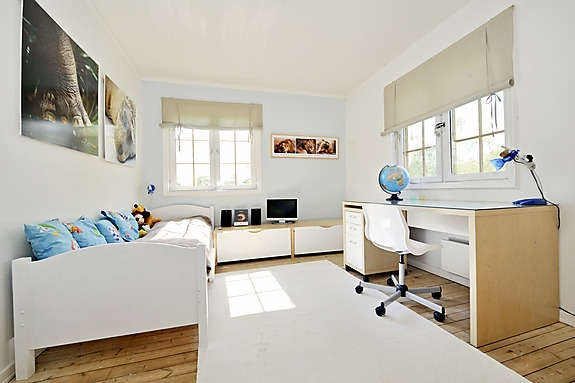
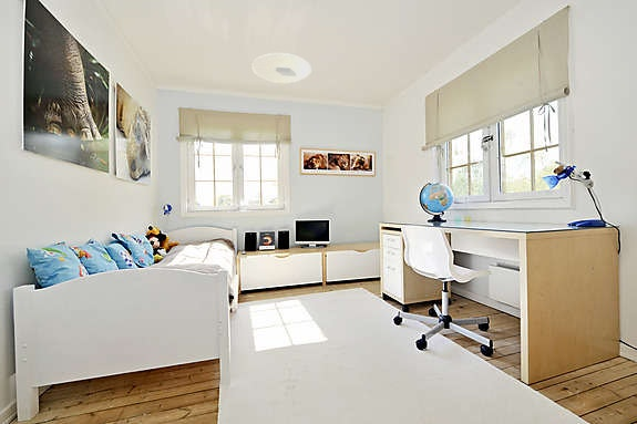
+ ceiling light [250,52,312,84]
